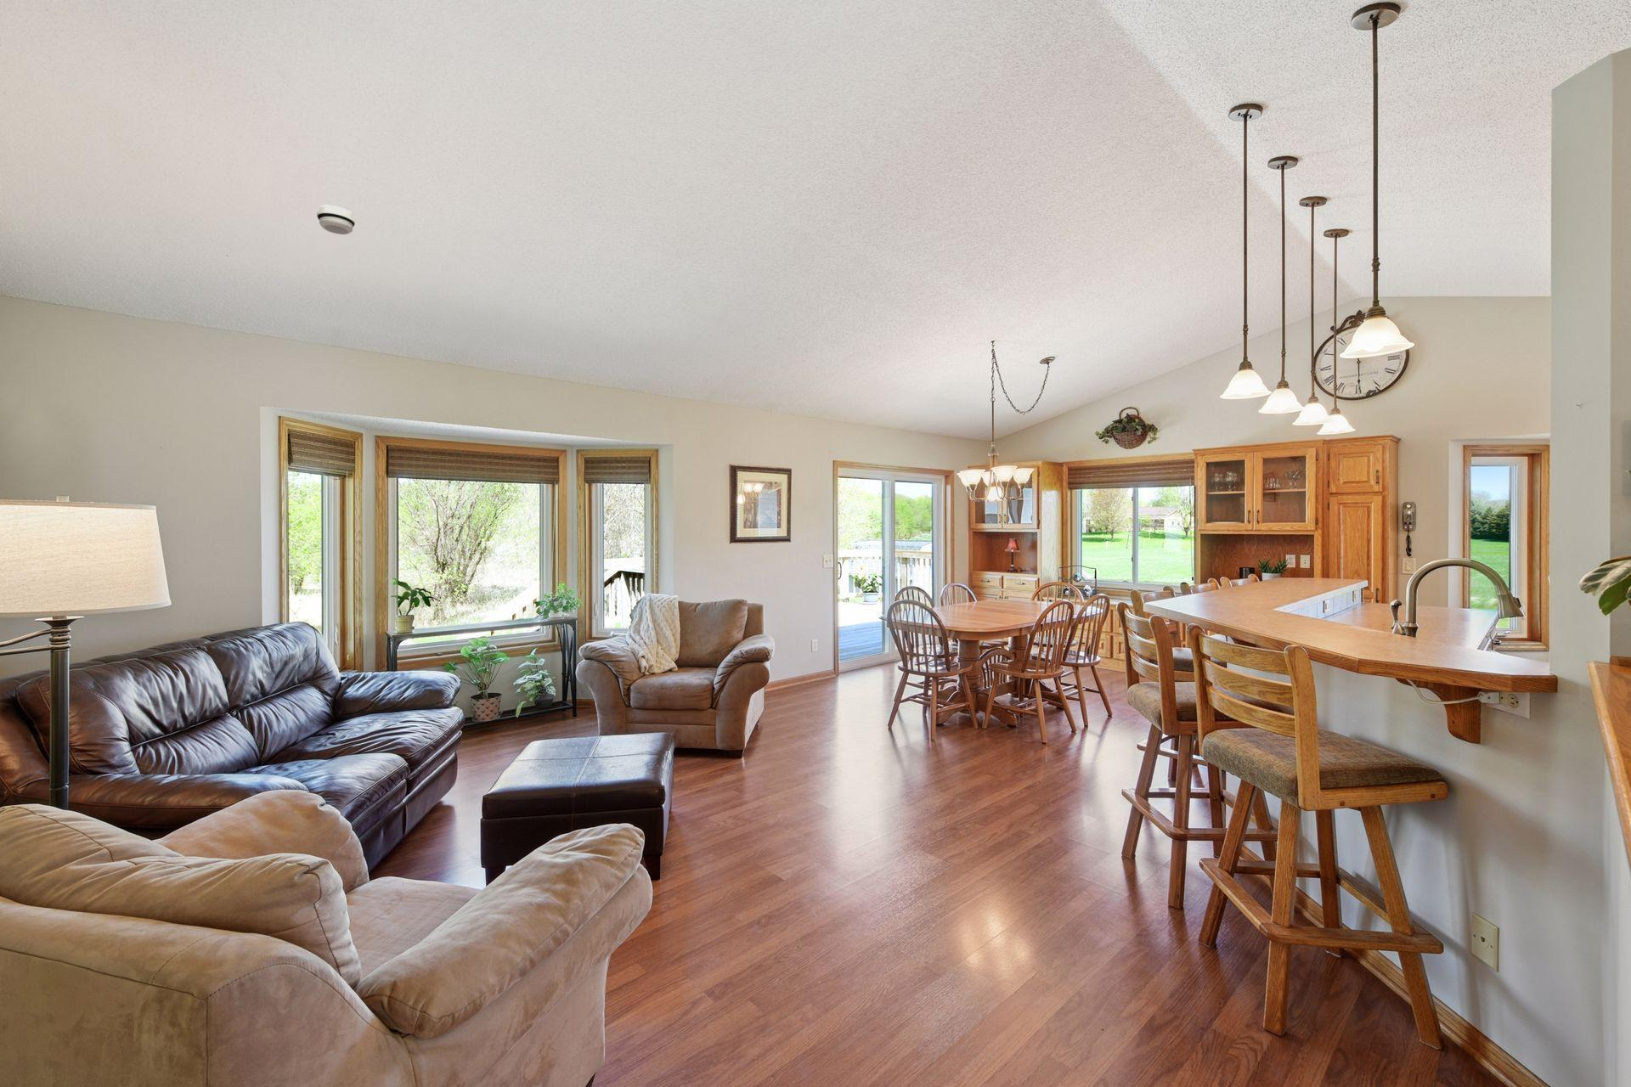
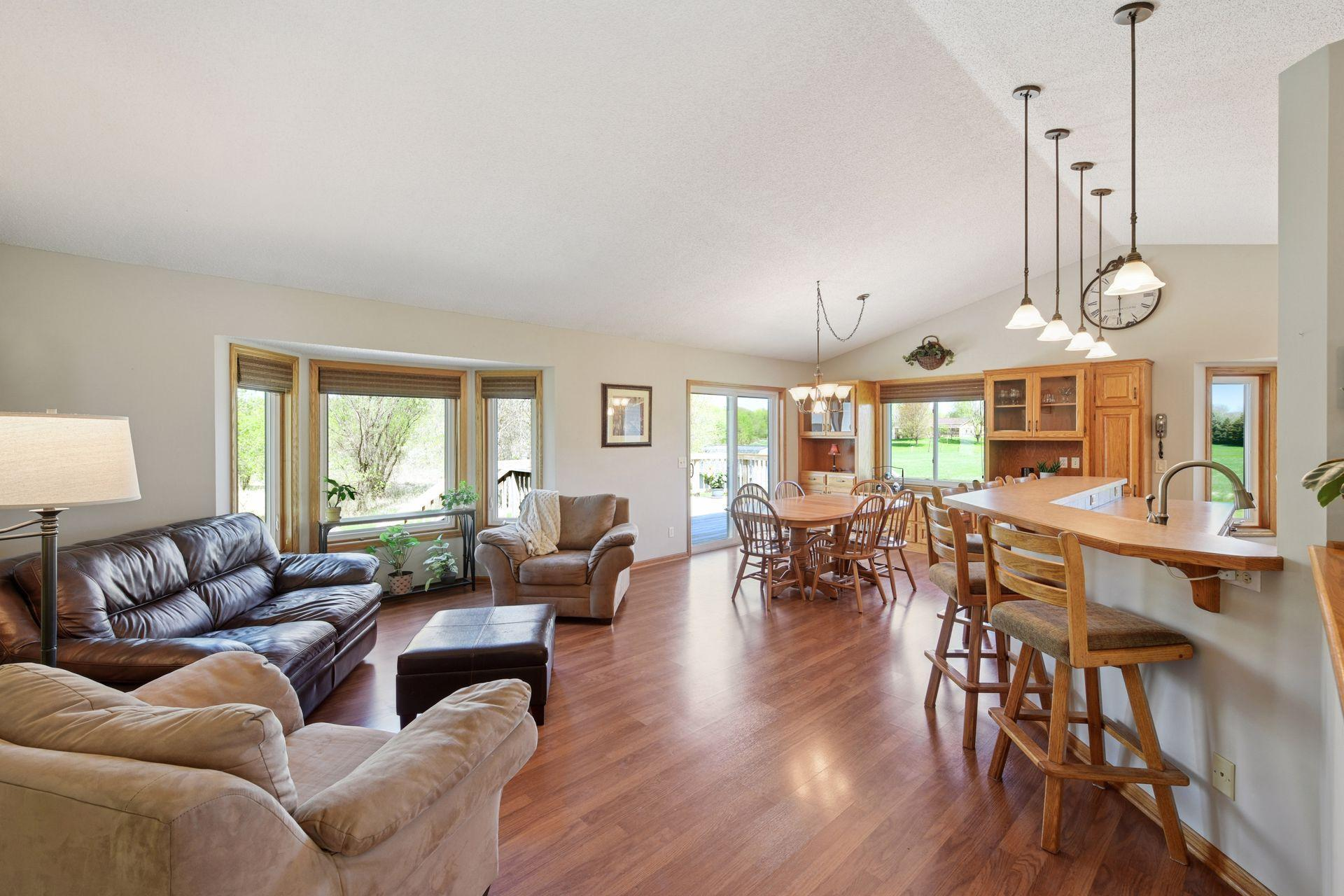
- smoke detector [316,205,356,235]
